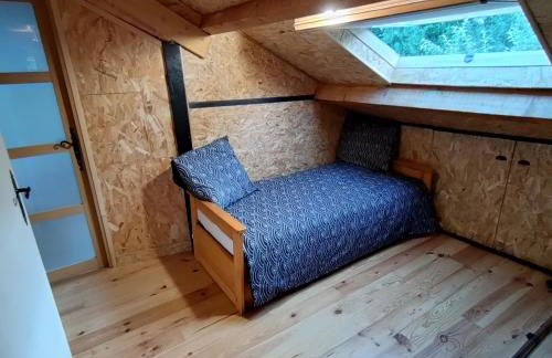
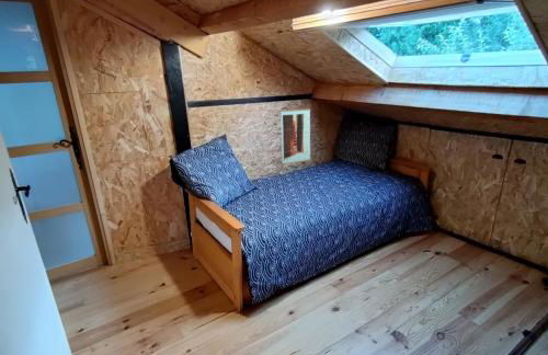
+ wall art [279,107,311,165]
